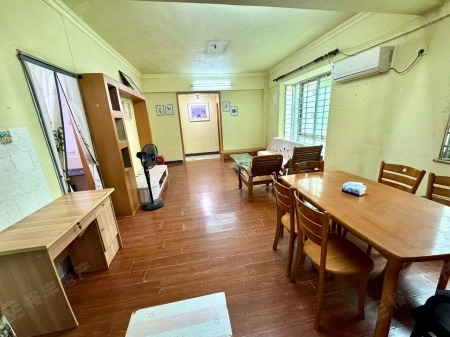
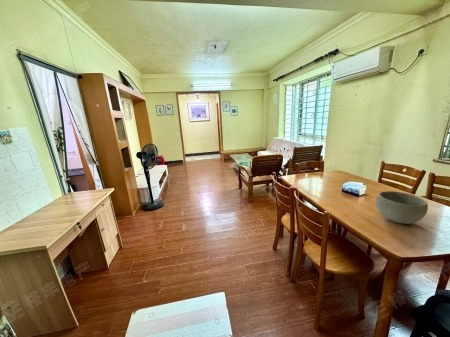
+ bowl [375,190,429,225]
